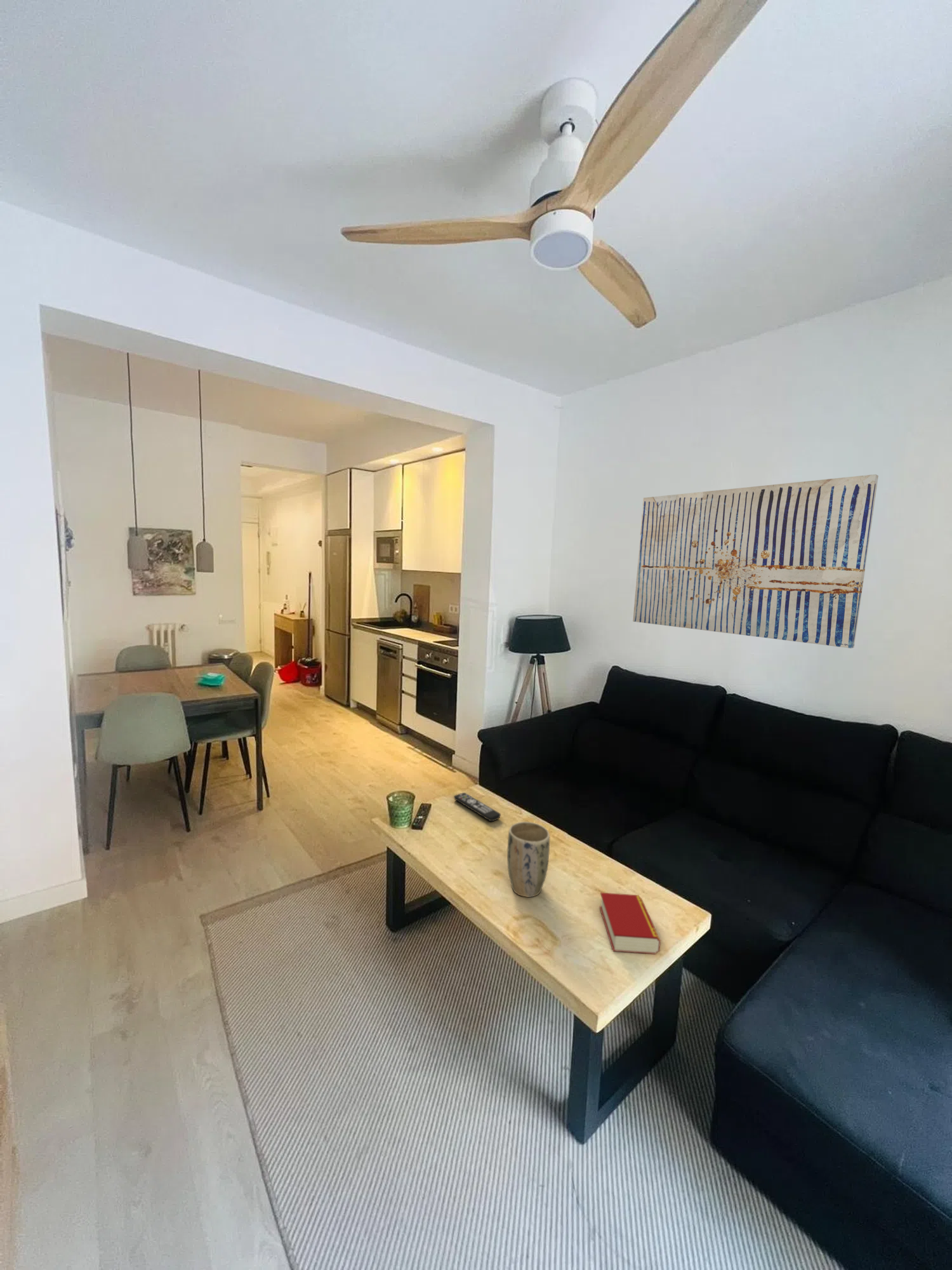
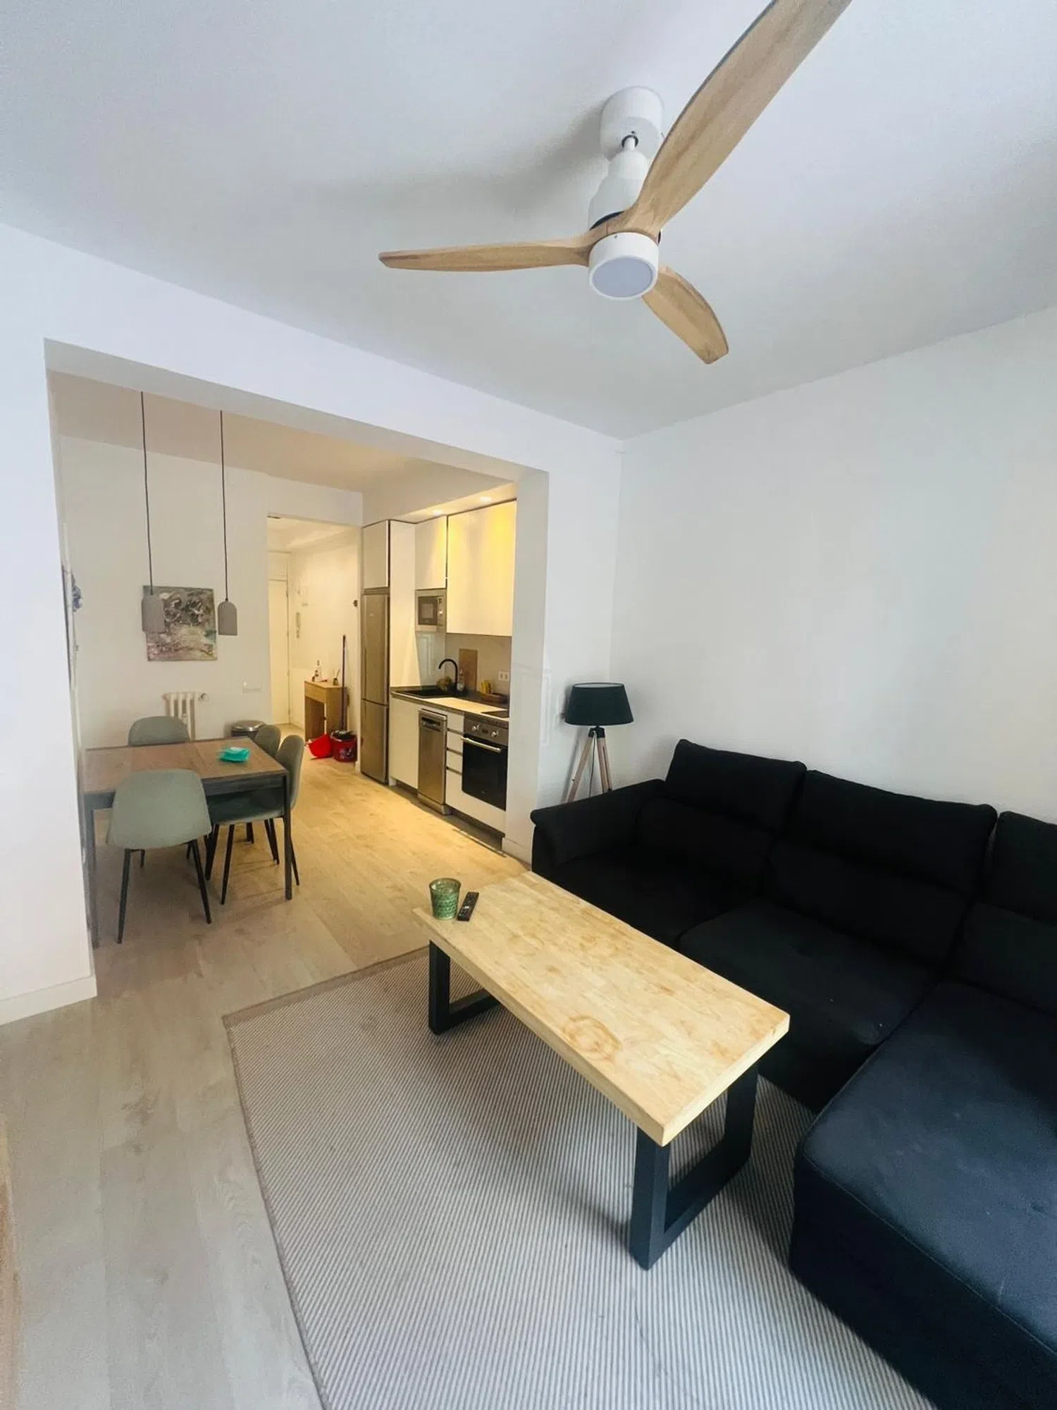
- wall art [632,474,879,649]
- plant pot [506,821,550,898]
- remote control [453,792,501,822]
- book [598,892,661,955]
